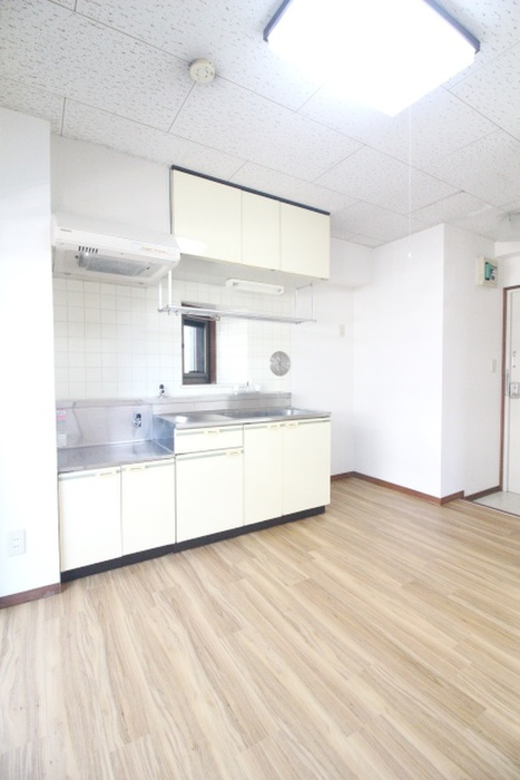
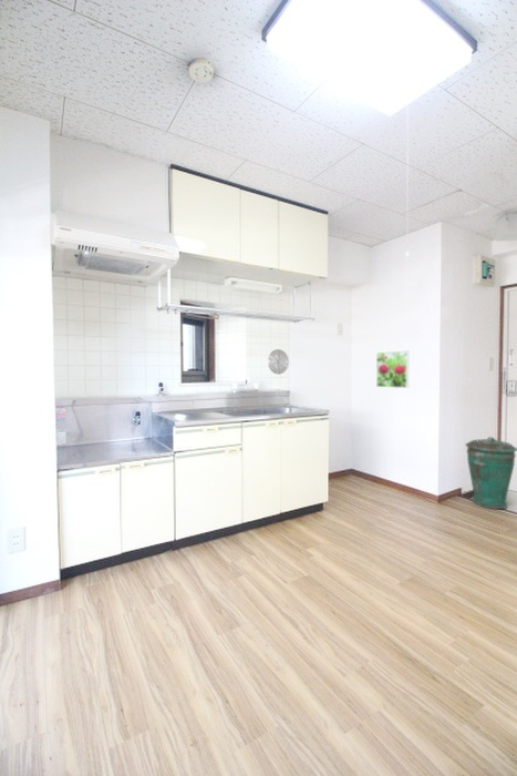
+ trash can [465,436,517,510]
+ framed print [375,349,410,389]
